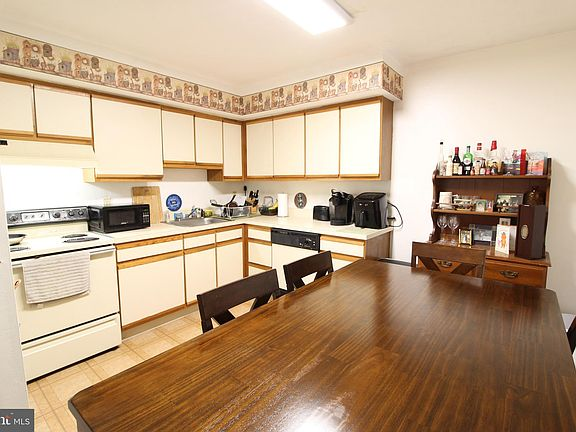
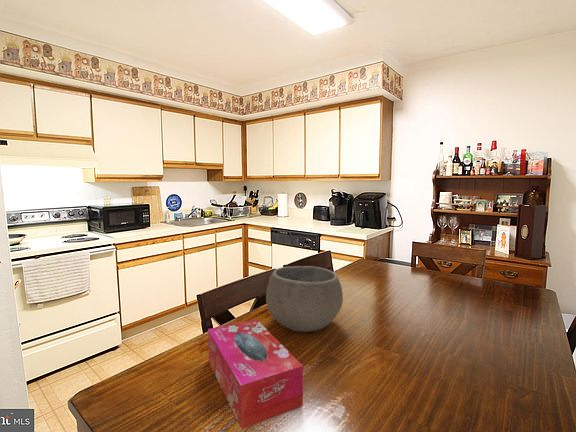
+ bowl [265,265,344,333]
+ tissue box [207,318,304,430]
